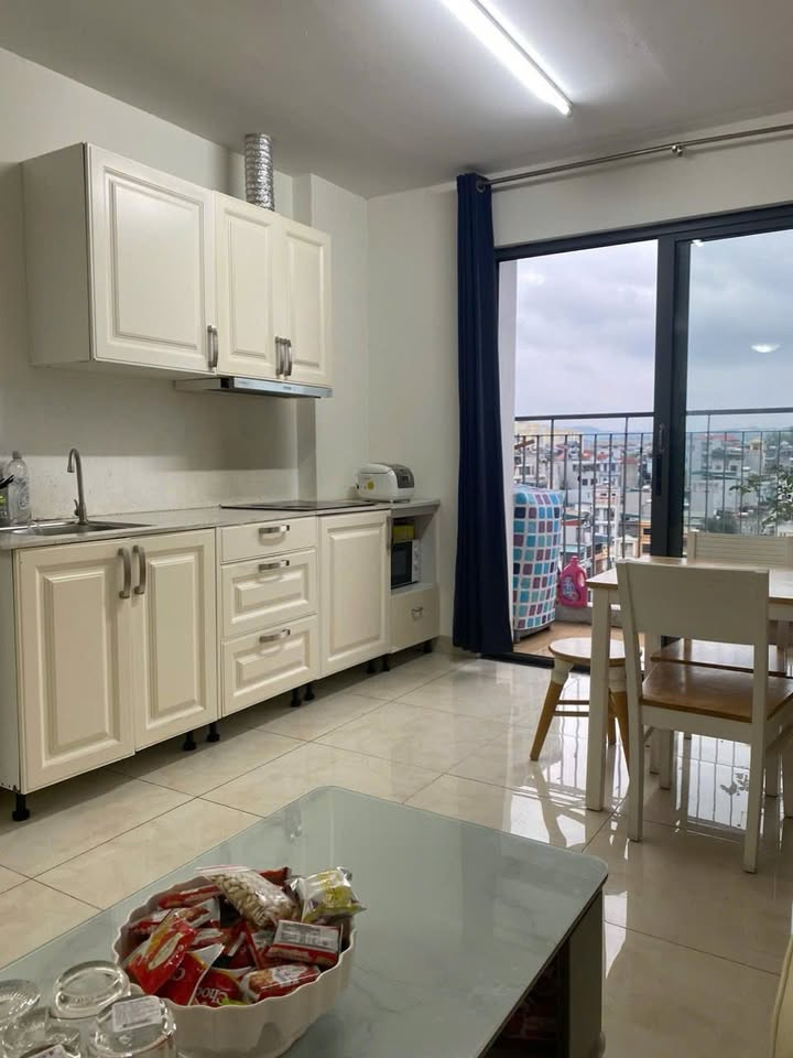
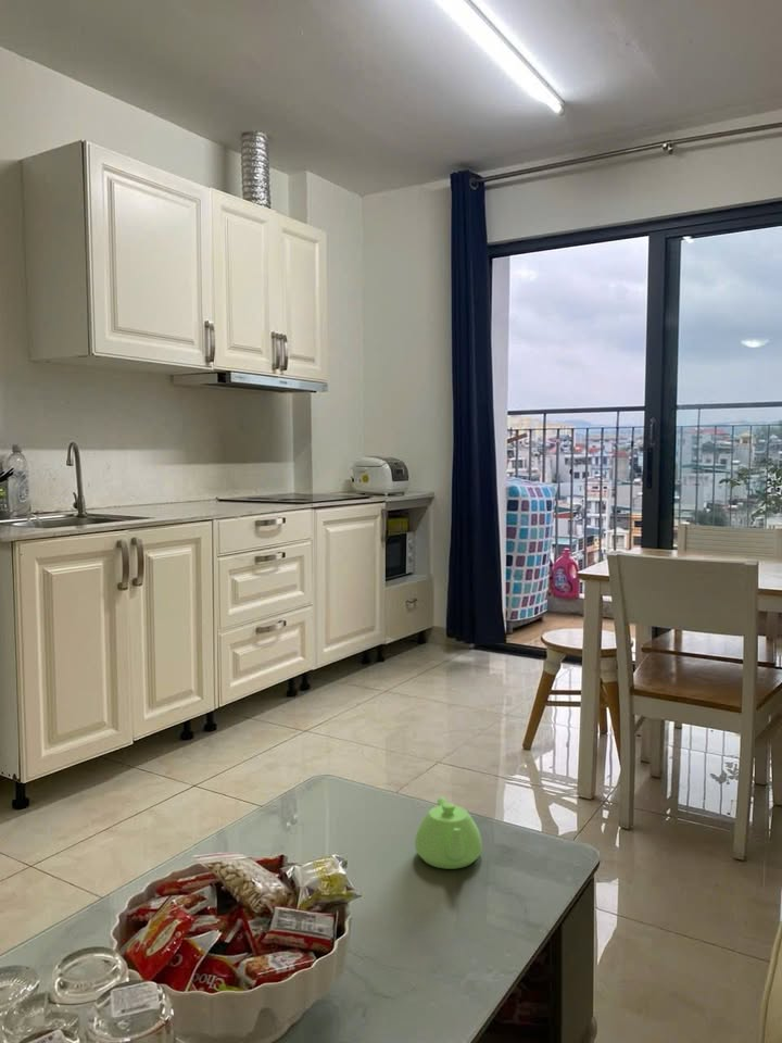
+ teapot [414,796,483,870]
